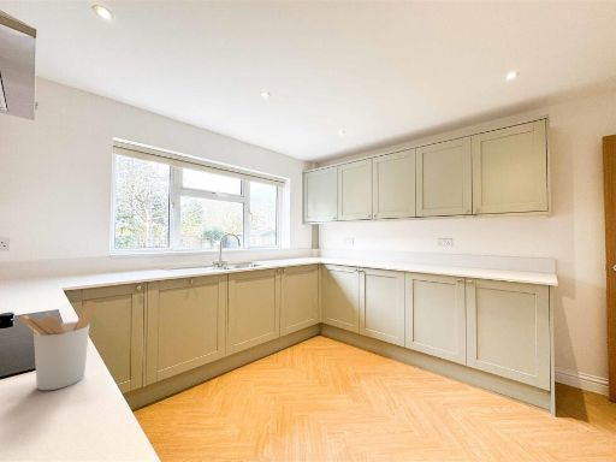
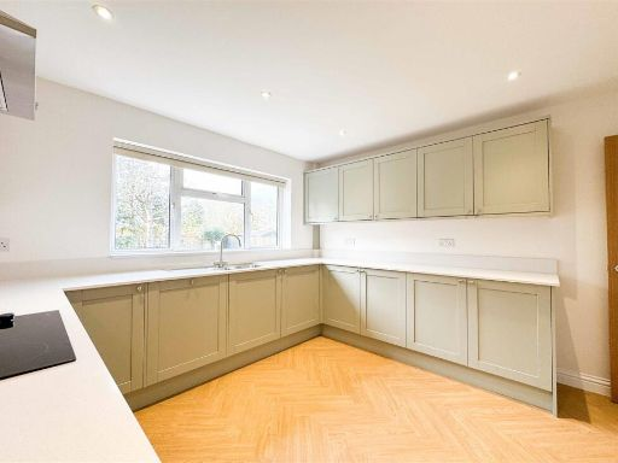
- utensil holder [19,301,97,391]
